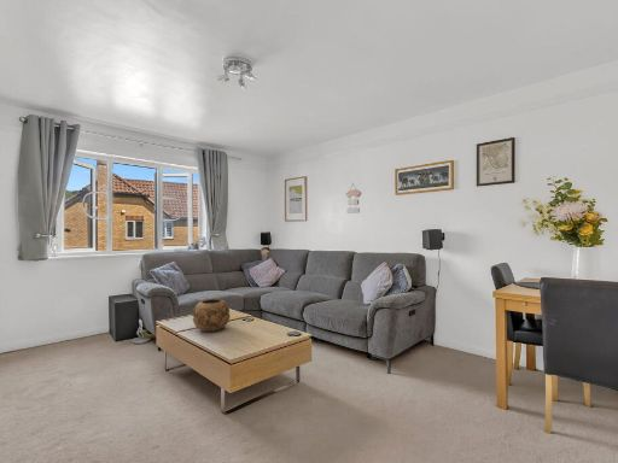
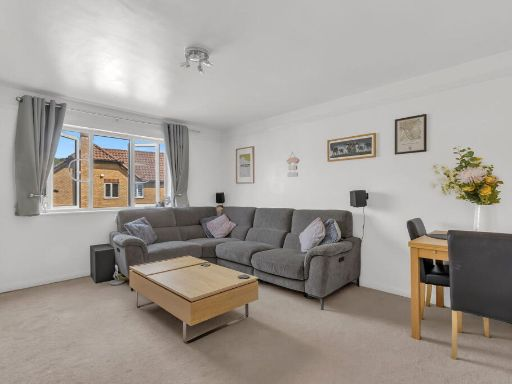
- decorative bowl [192,298,232,333]
